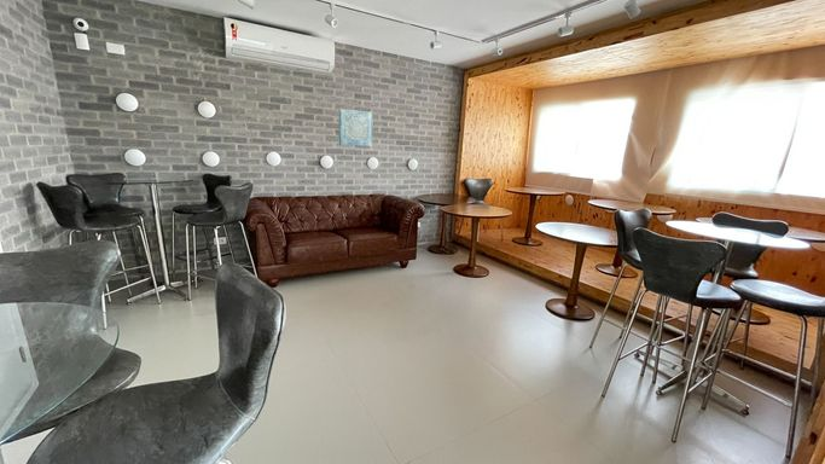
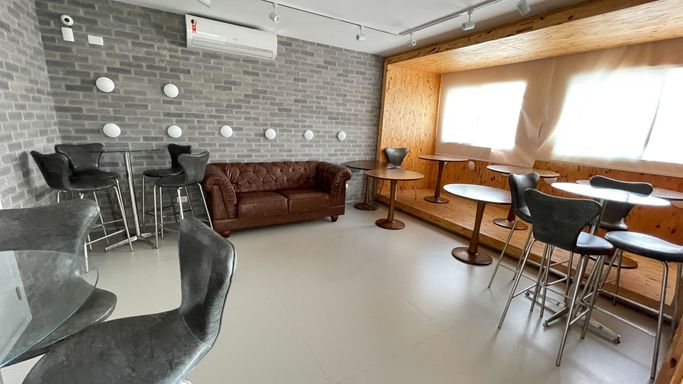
- wall art [338,108,373,147]
